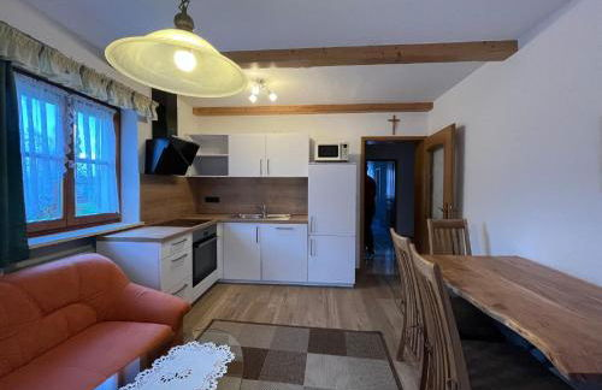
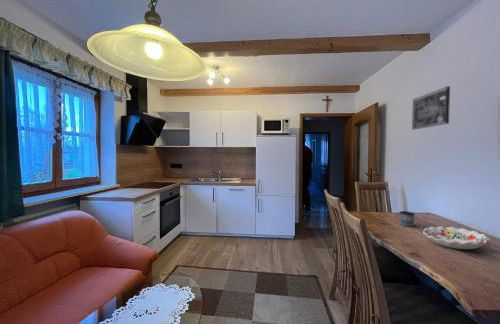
+ wall art [411,85,451,131]
+ decorative bowl [422,225,491,250]
+ mug [394,210,416,228]
